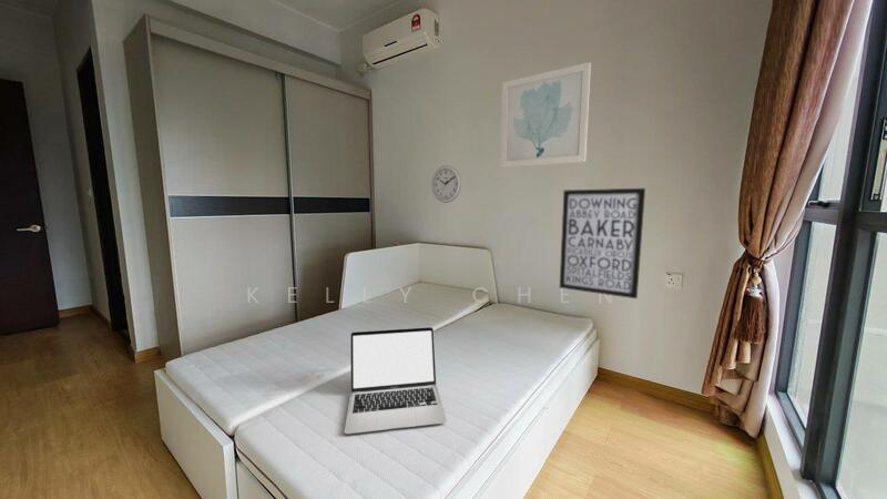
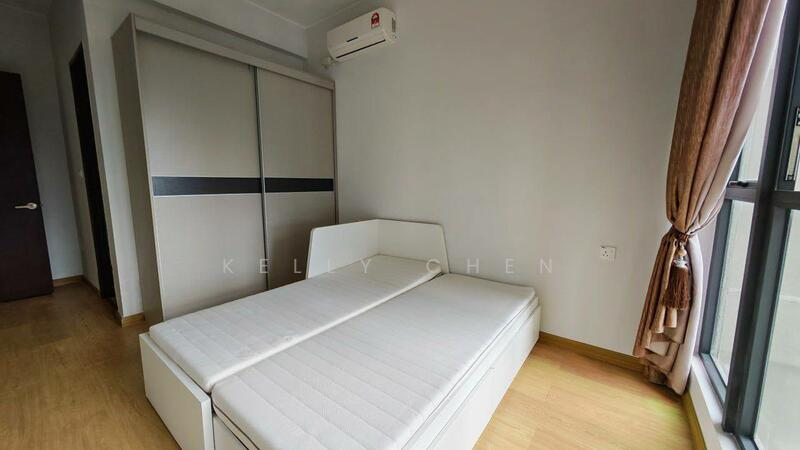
- wall art [559,187,646,299]
- wall art [500,61,592,169]
- laptop [344,326,448,435]
- wall clock [430,164,462,204]
